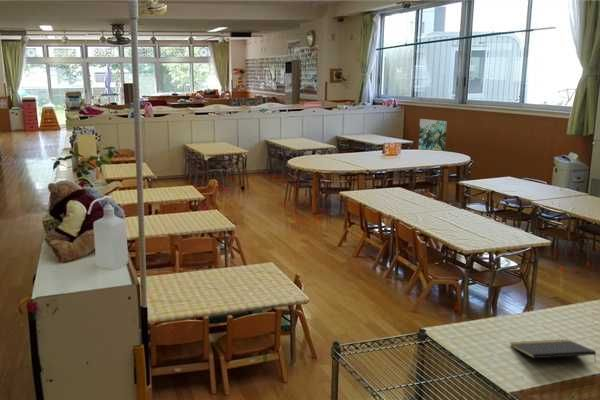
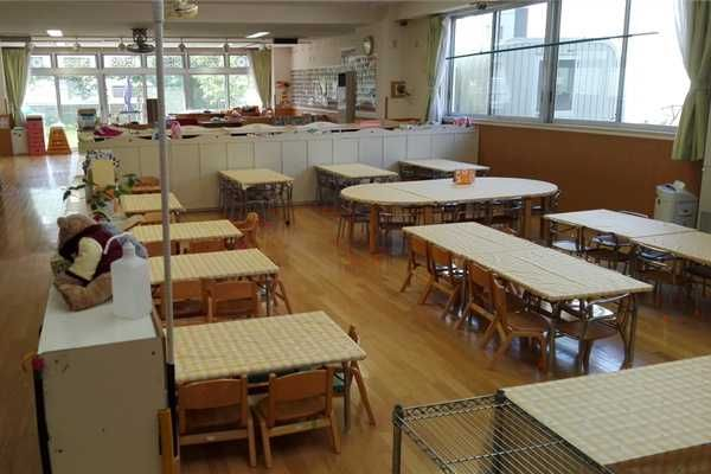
- wall art [417,118,448,152]
- notepad [509,338,597,364]
